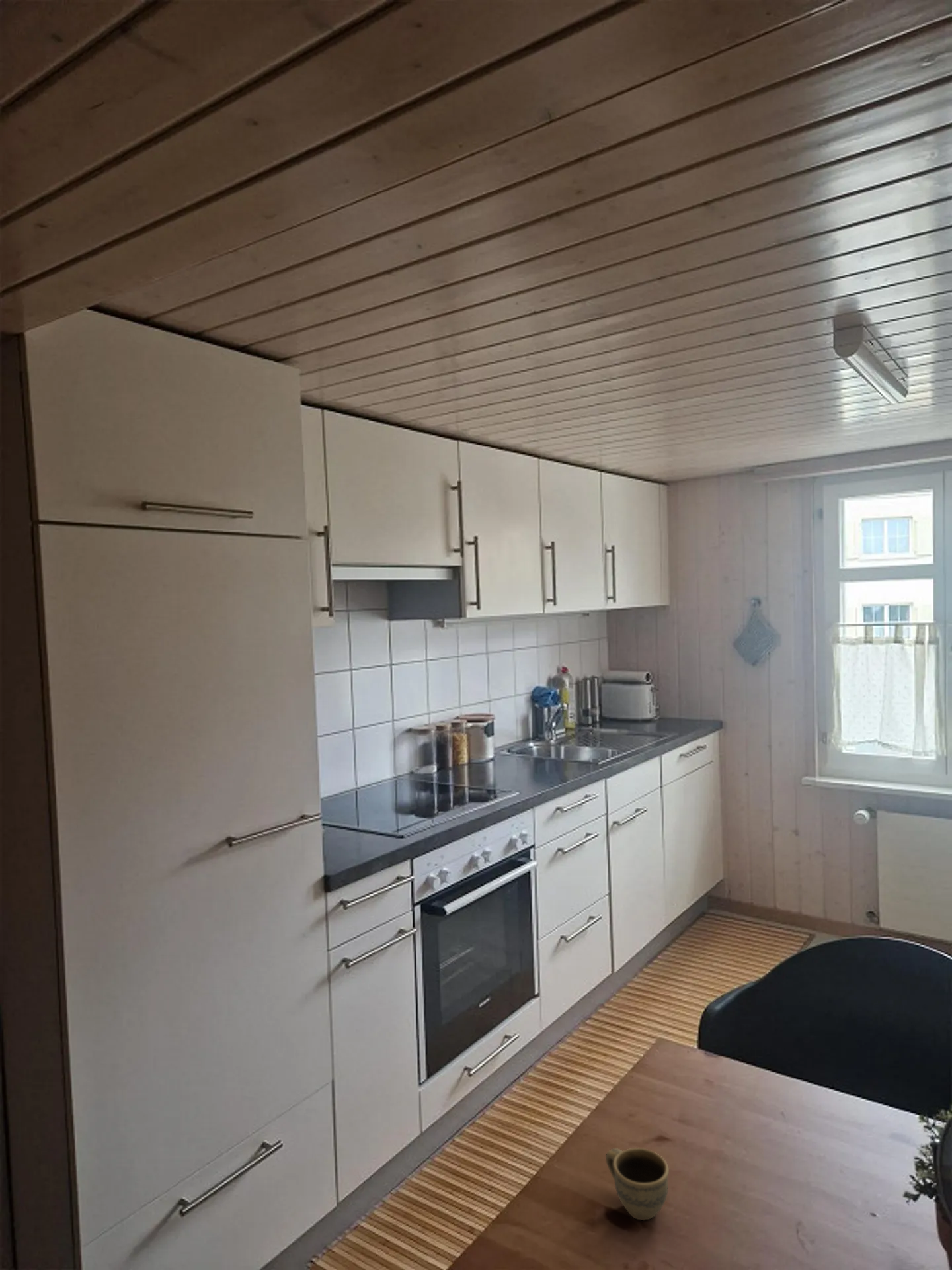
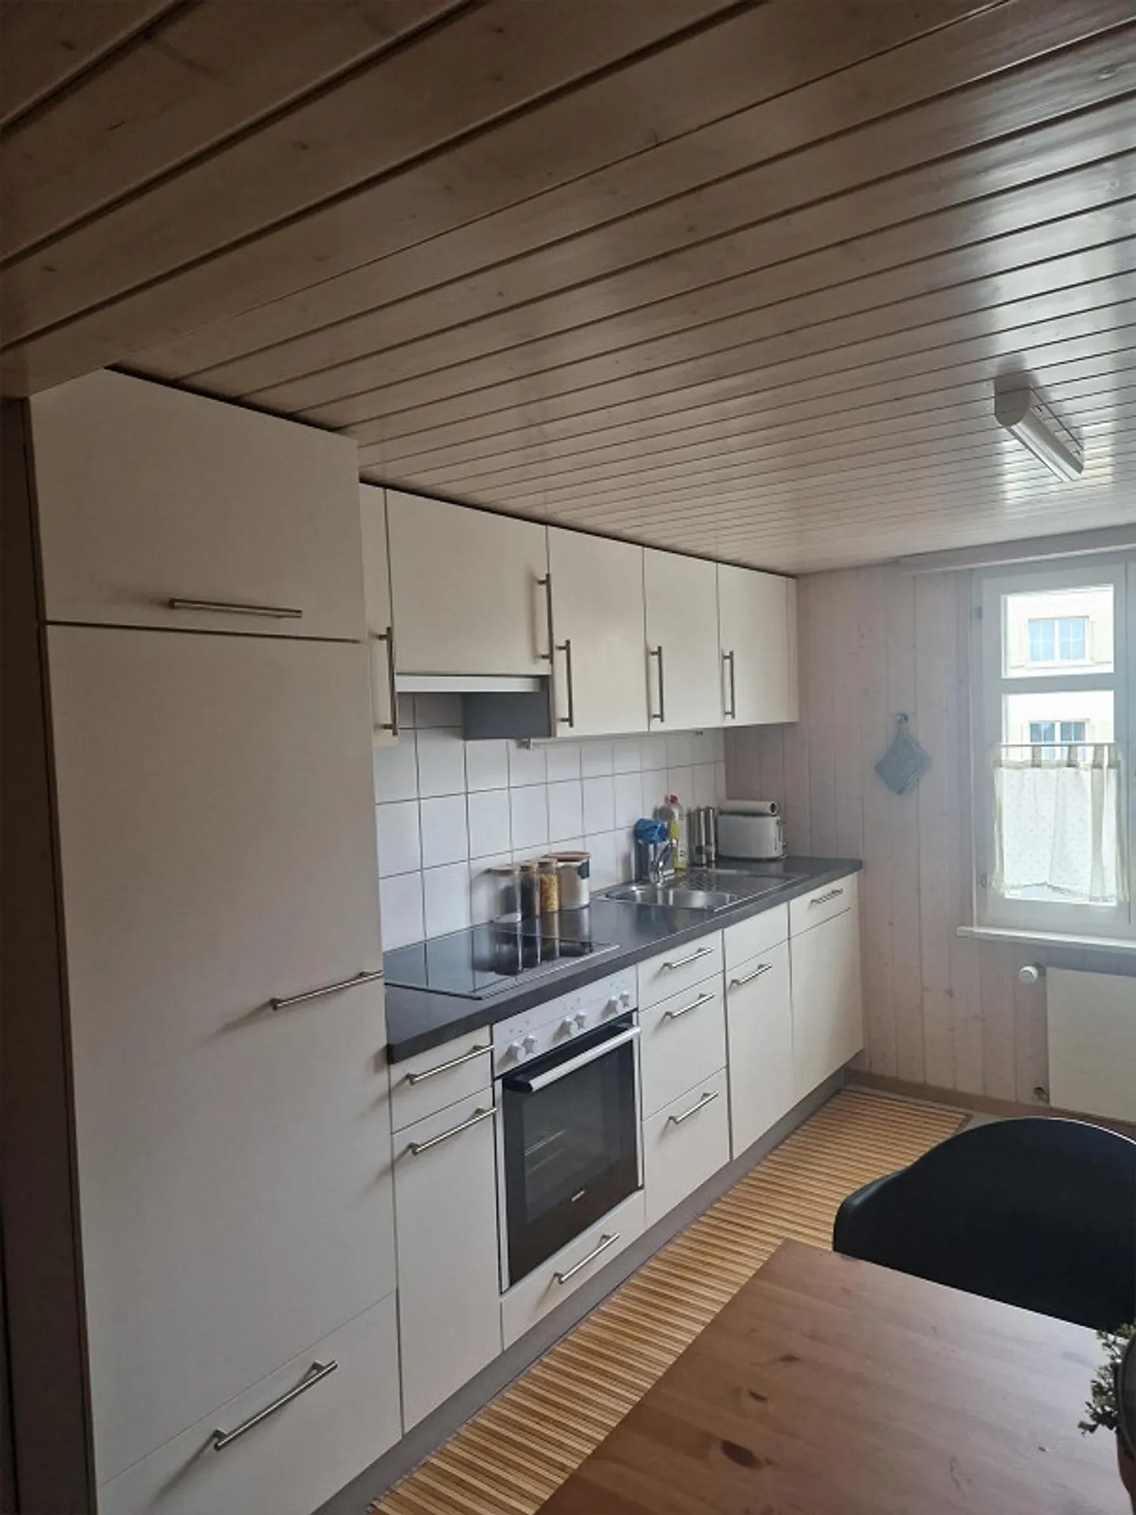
- cup [605,1147,670,1221]
